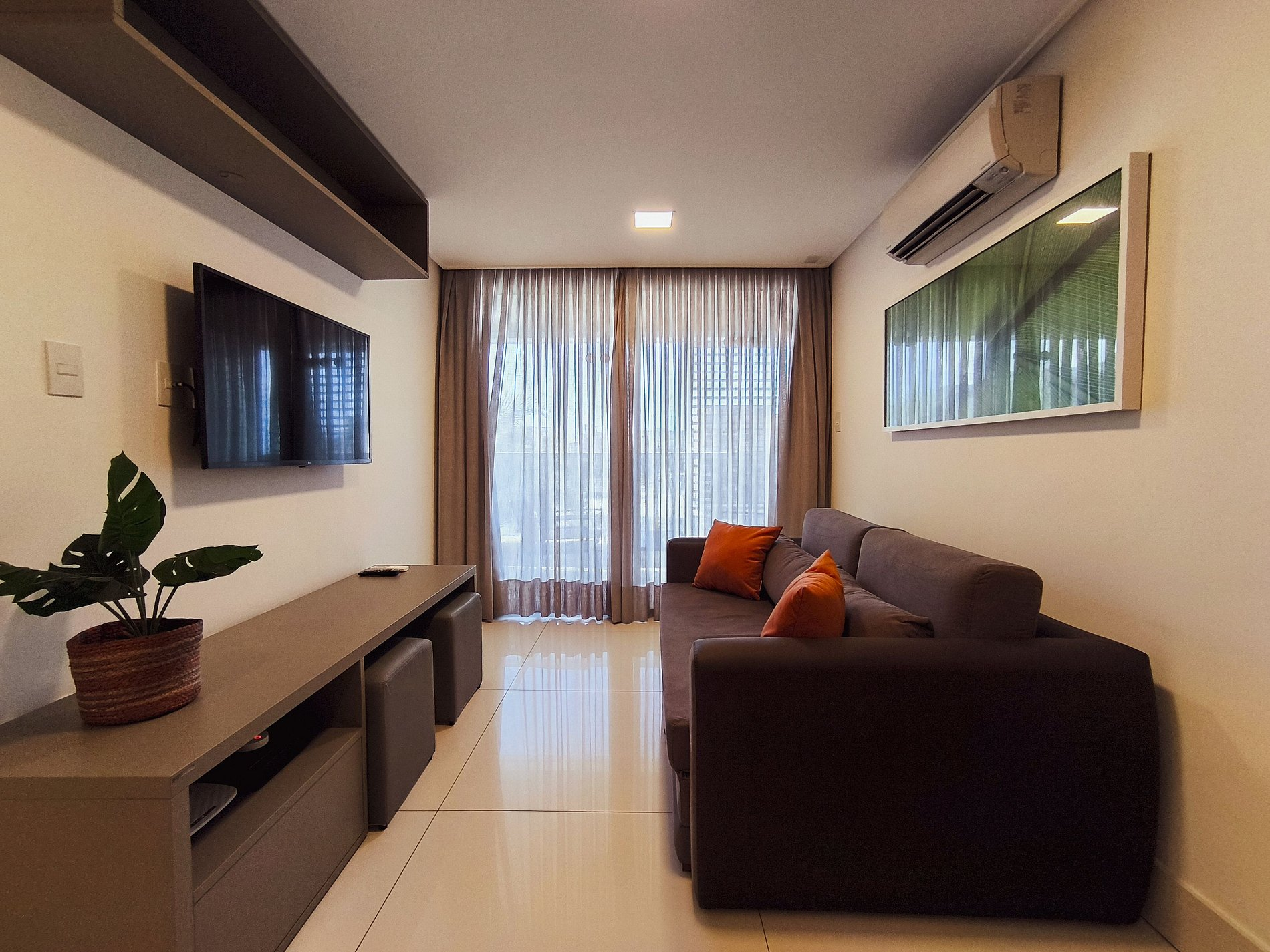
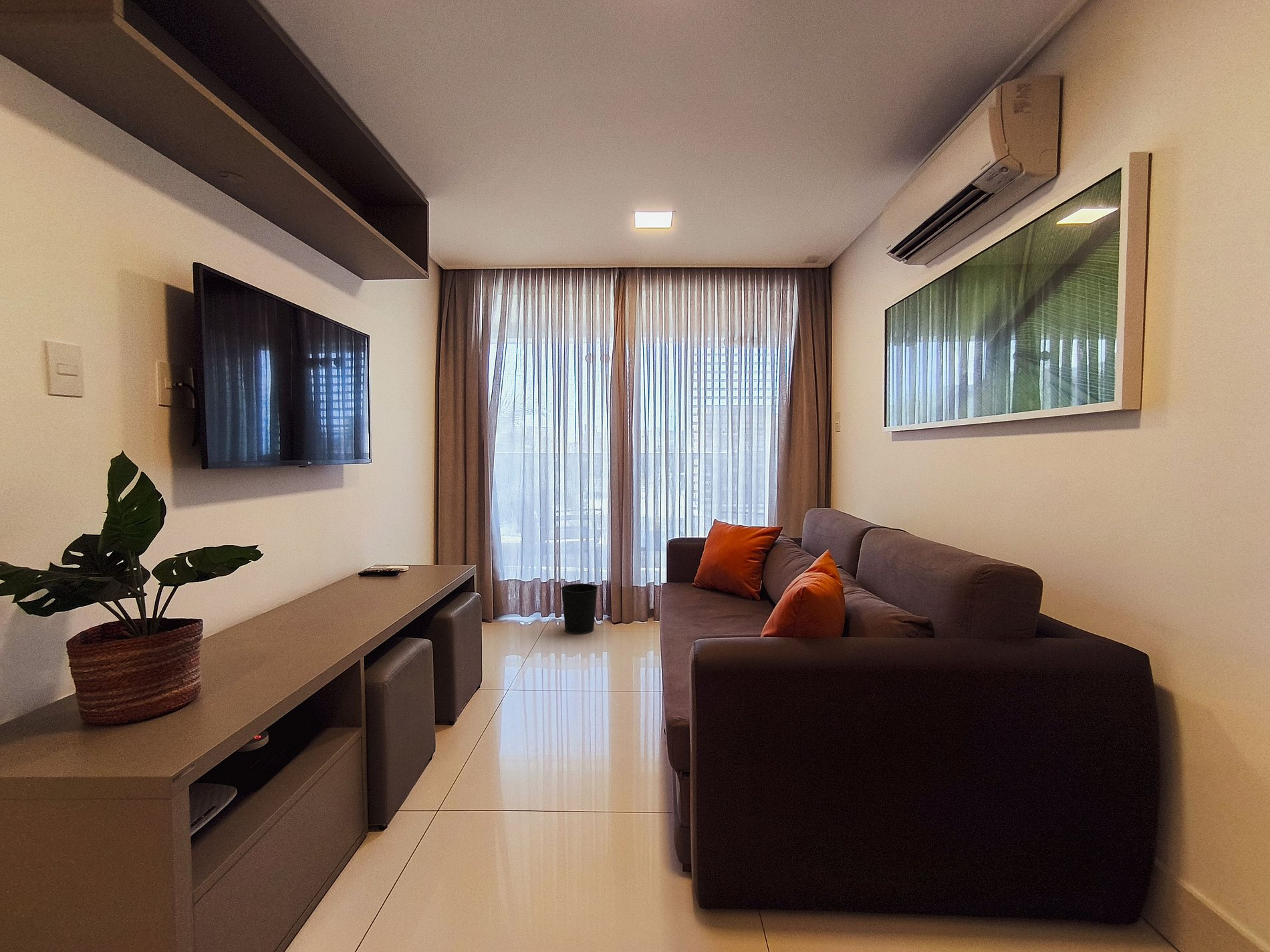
+ wastebasket [560,583,599,635]
